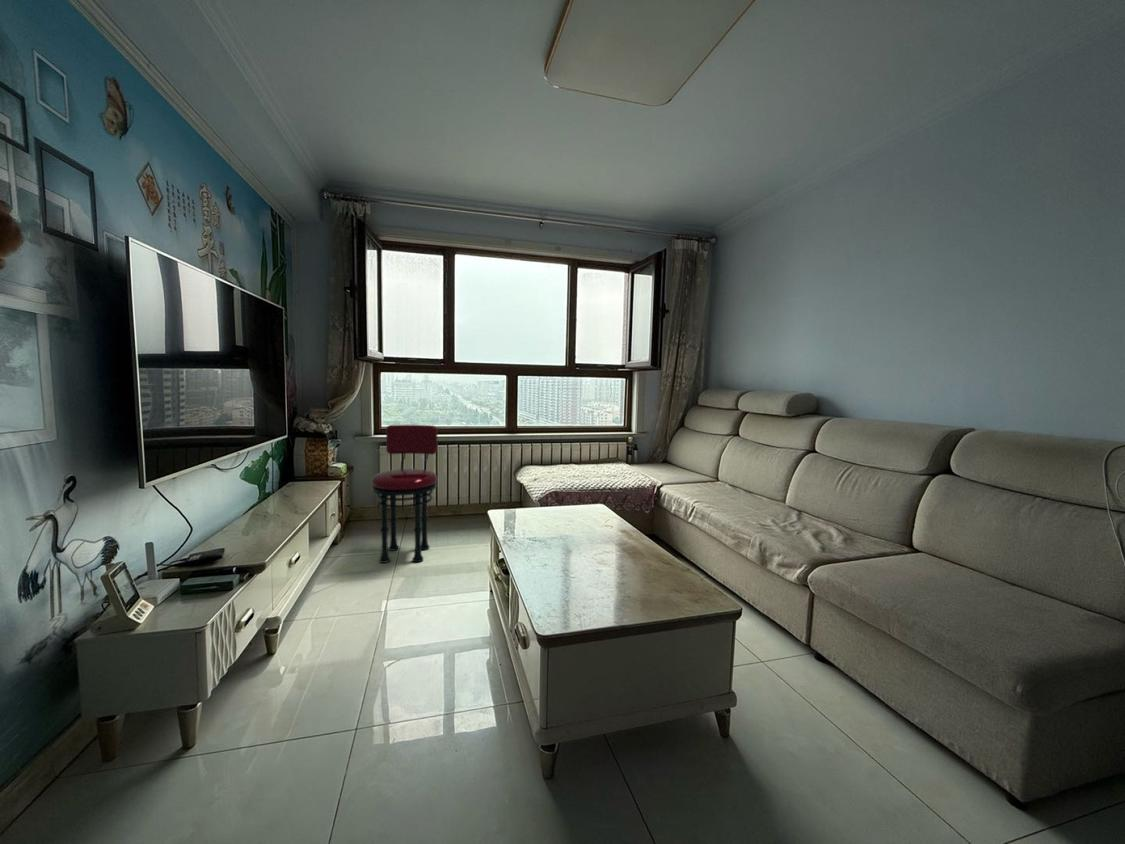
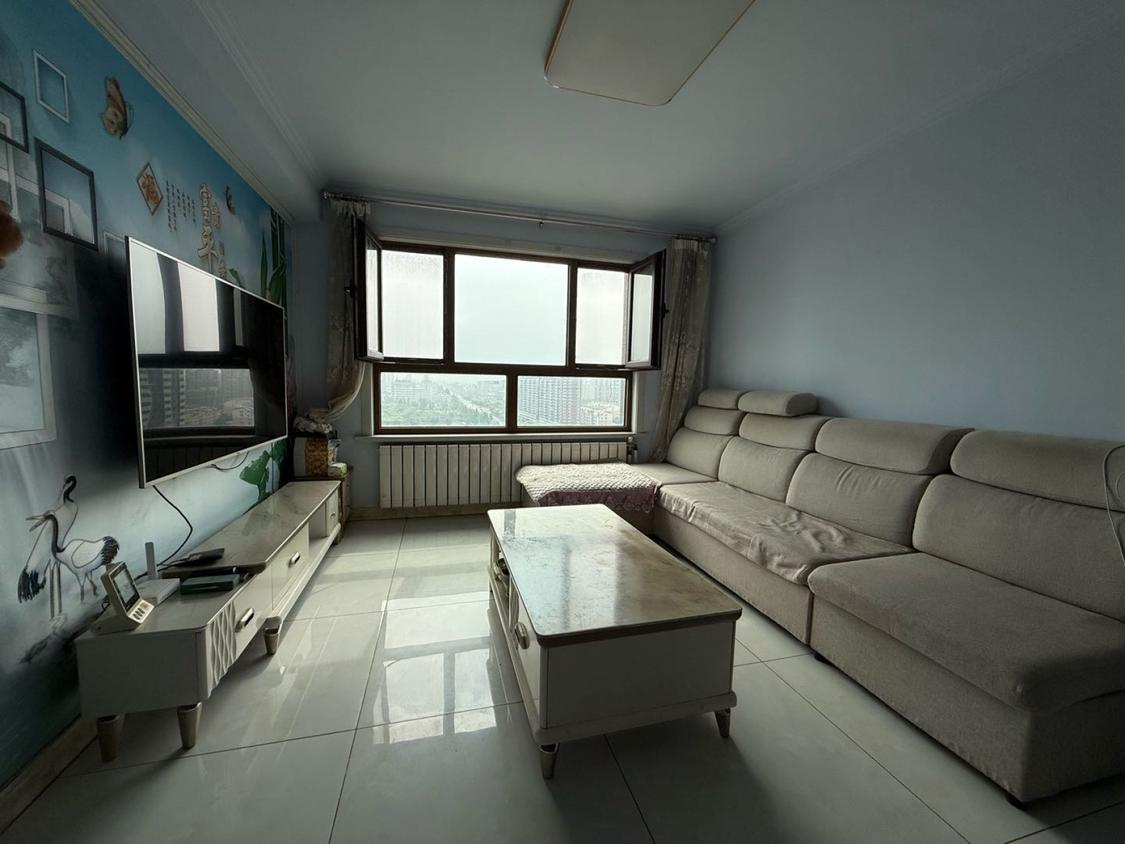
- stool [370,424,438,564]
